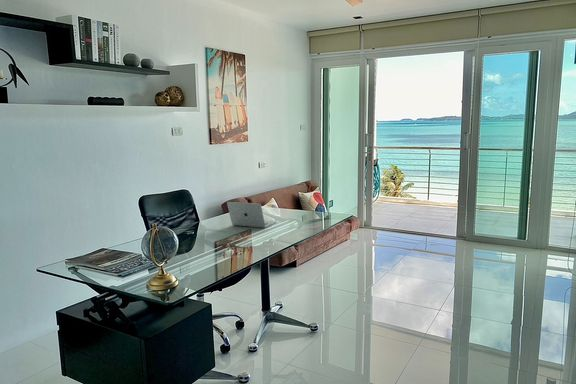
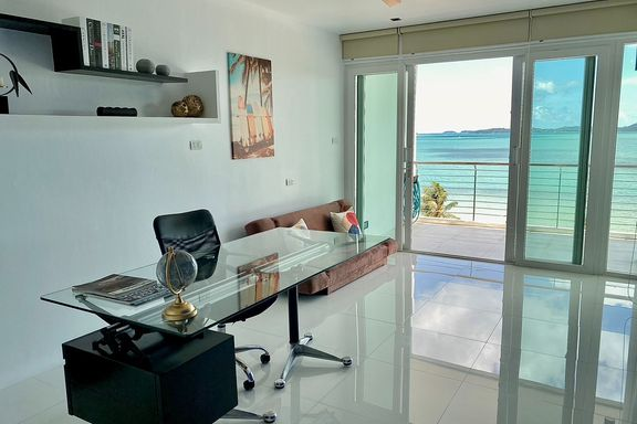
- laptop [226,201,277,229]
